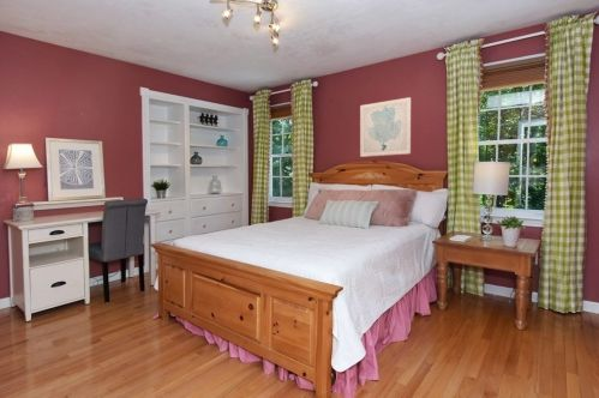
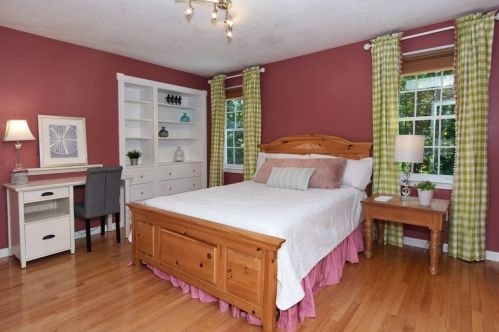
- wall art [359,96,412,158]
